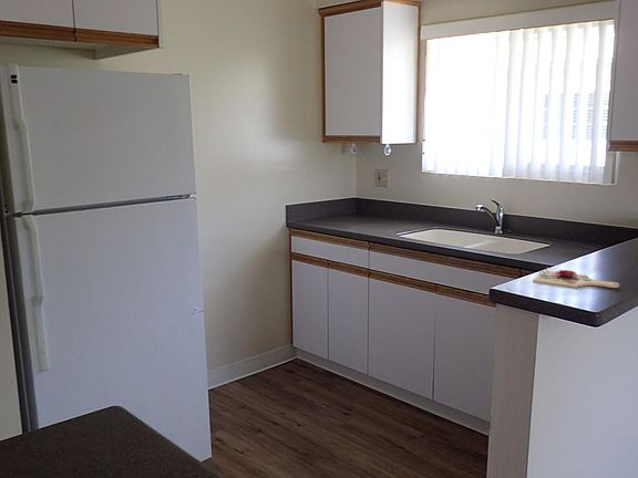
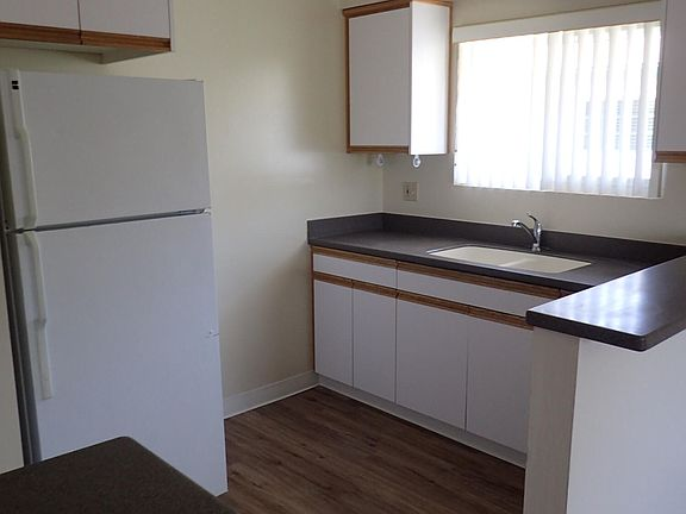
- cutting board [532,267,620,289]
